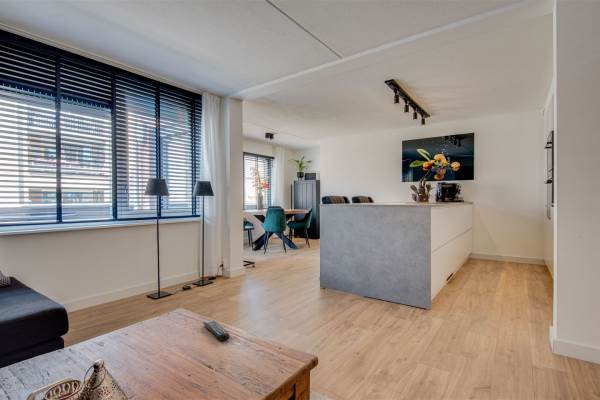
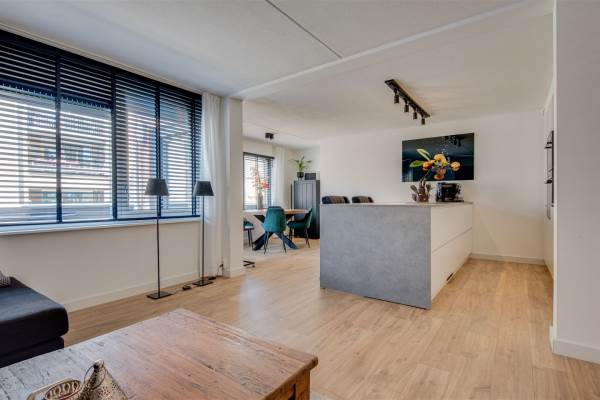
- remote control [202,319,230,342]
